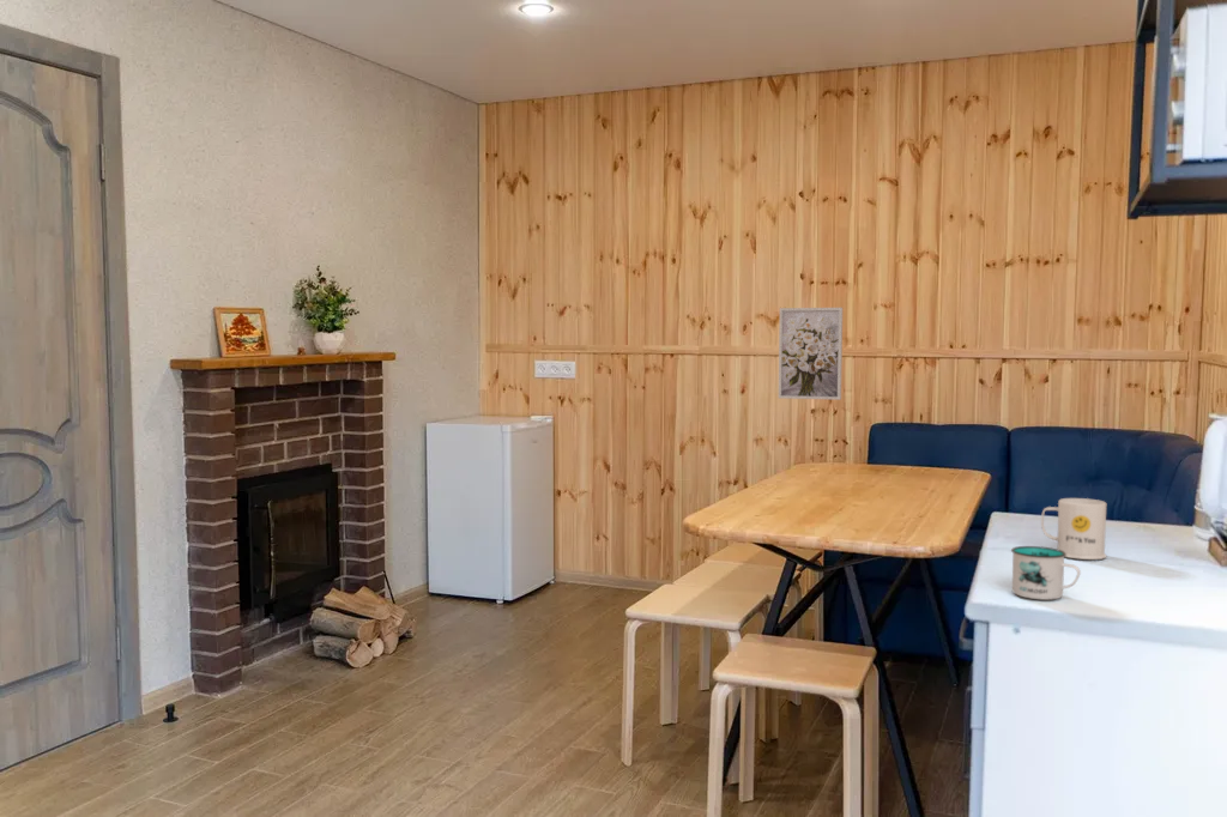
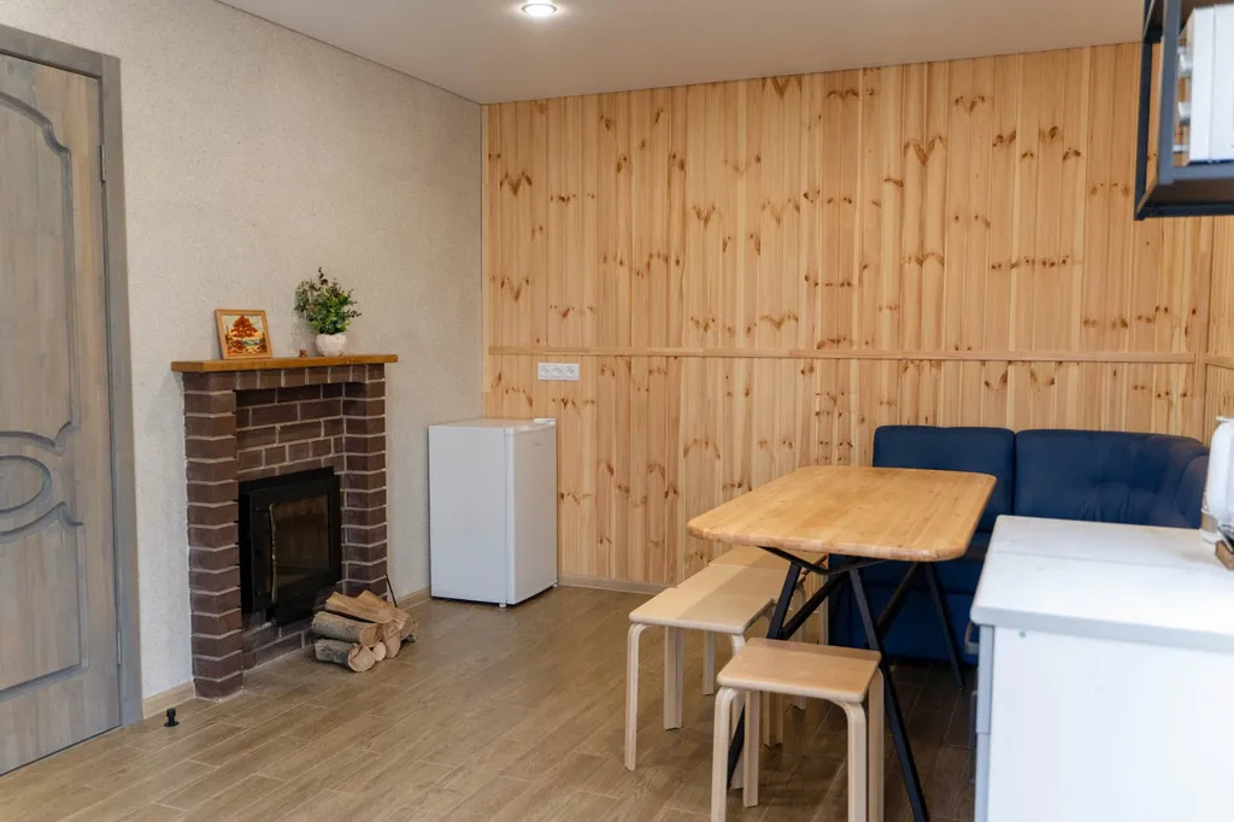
- mug [1040,497,1107,561]
- mug [1010,545,1082,601]
- wall art [778,307,844,401]
